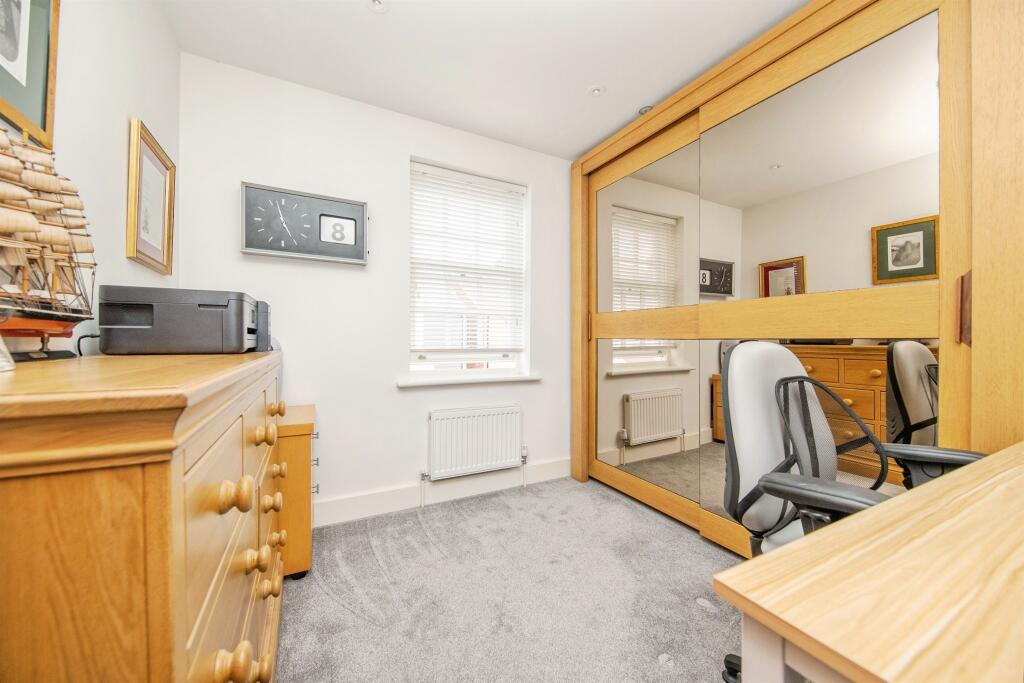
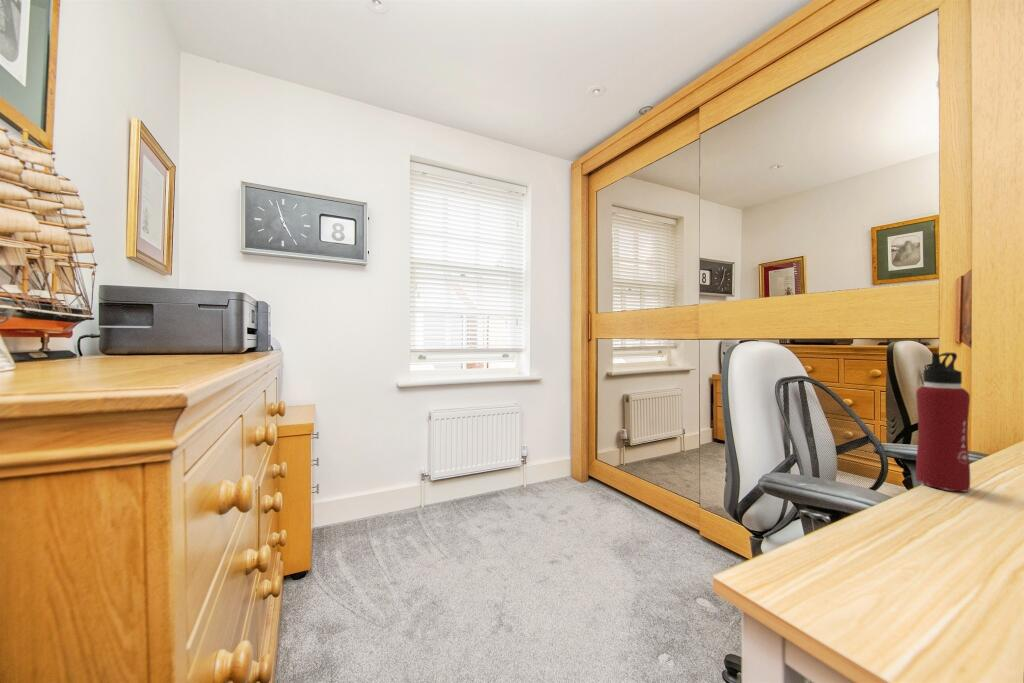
+ water bottle [915,352,971,493]
